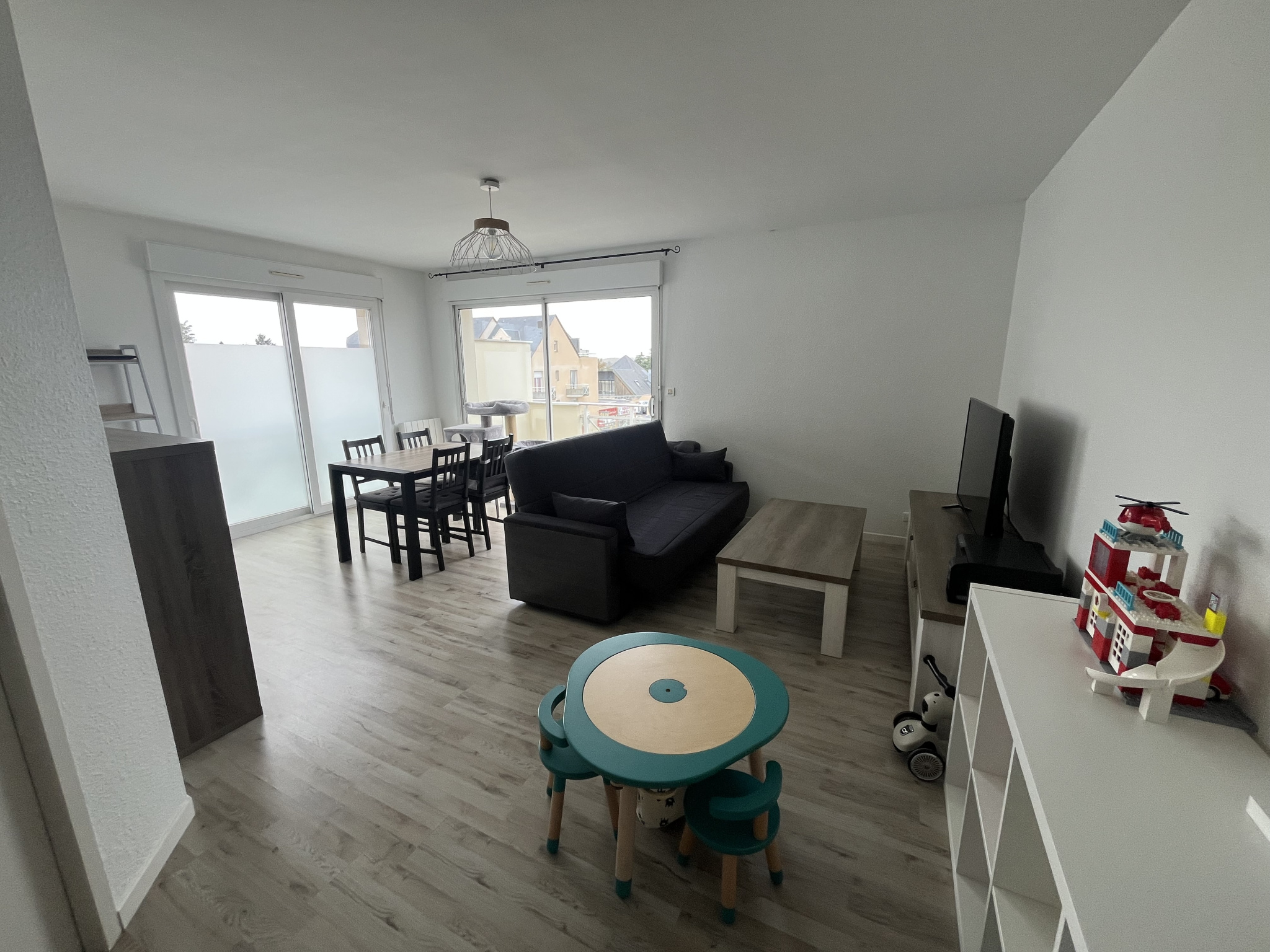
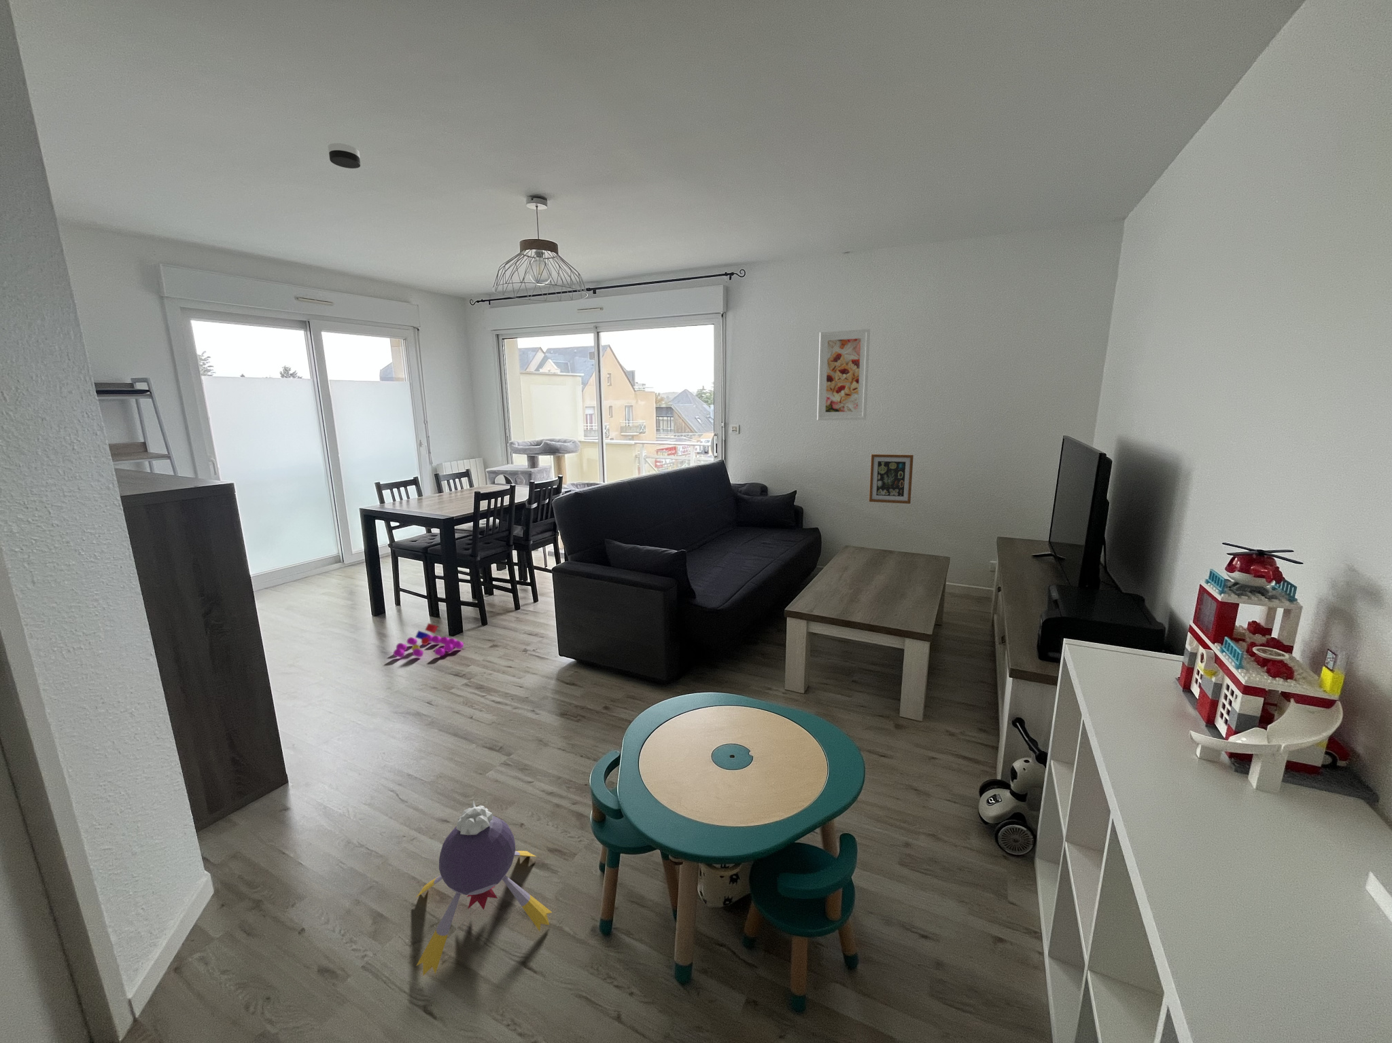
+ wall art [869,454,914,505]
+ plush toy [415,801,552,976]
+ toy blocks [392,622,465,658]
+ smoke detector [328,142,361,169]
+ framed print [817,329,870,421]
